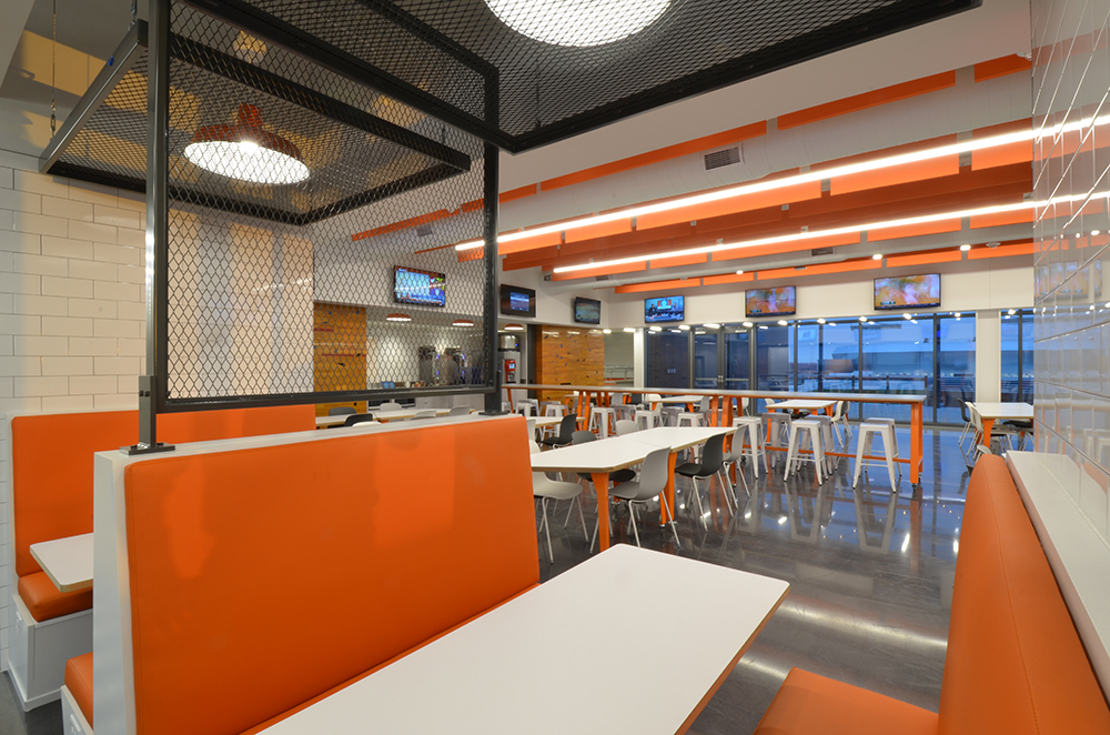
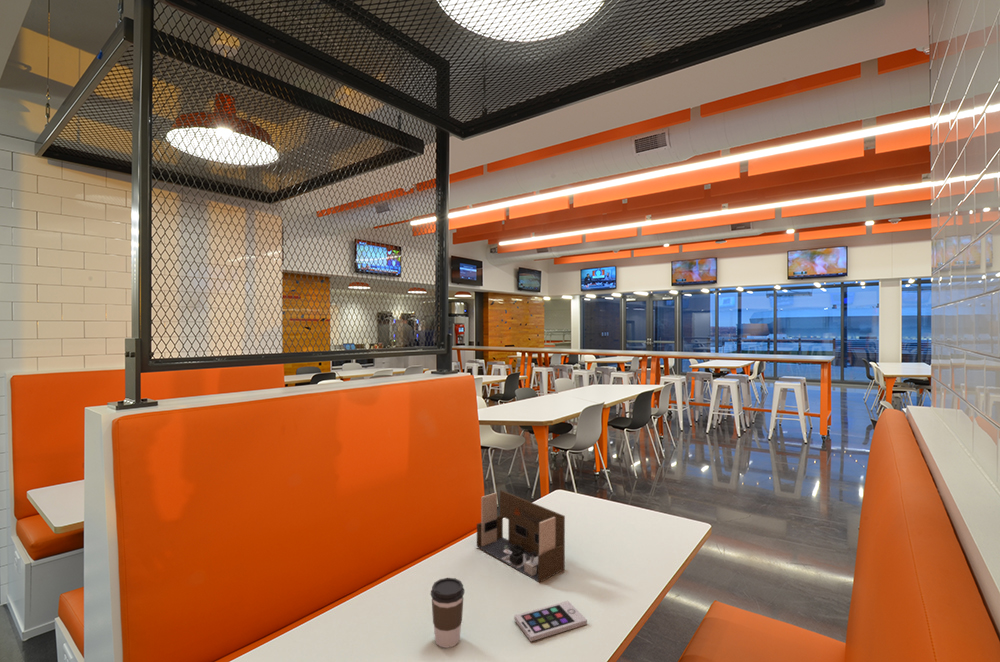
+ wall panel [476,489,566,584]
+ smartphone [513,600,588,642]
+ coffee cup [430,577,465,649]
